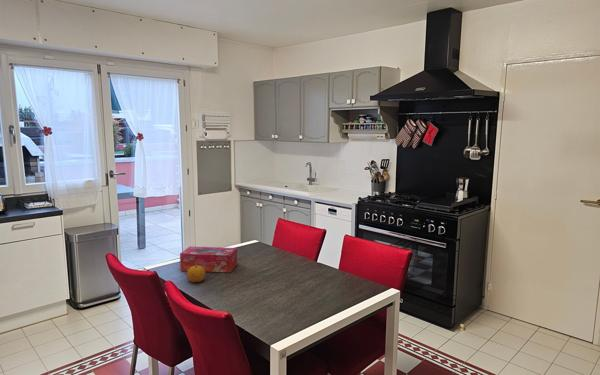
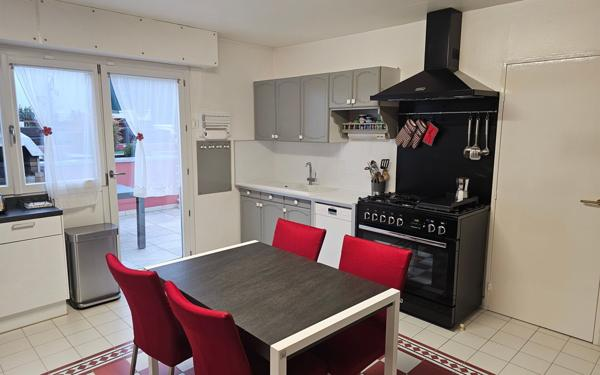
- tissue box [179,246,238,273]
- fruit [186,263,206,283]
